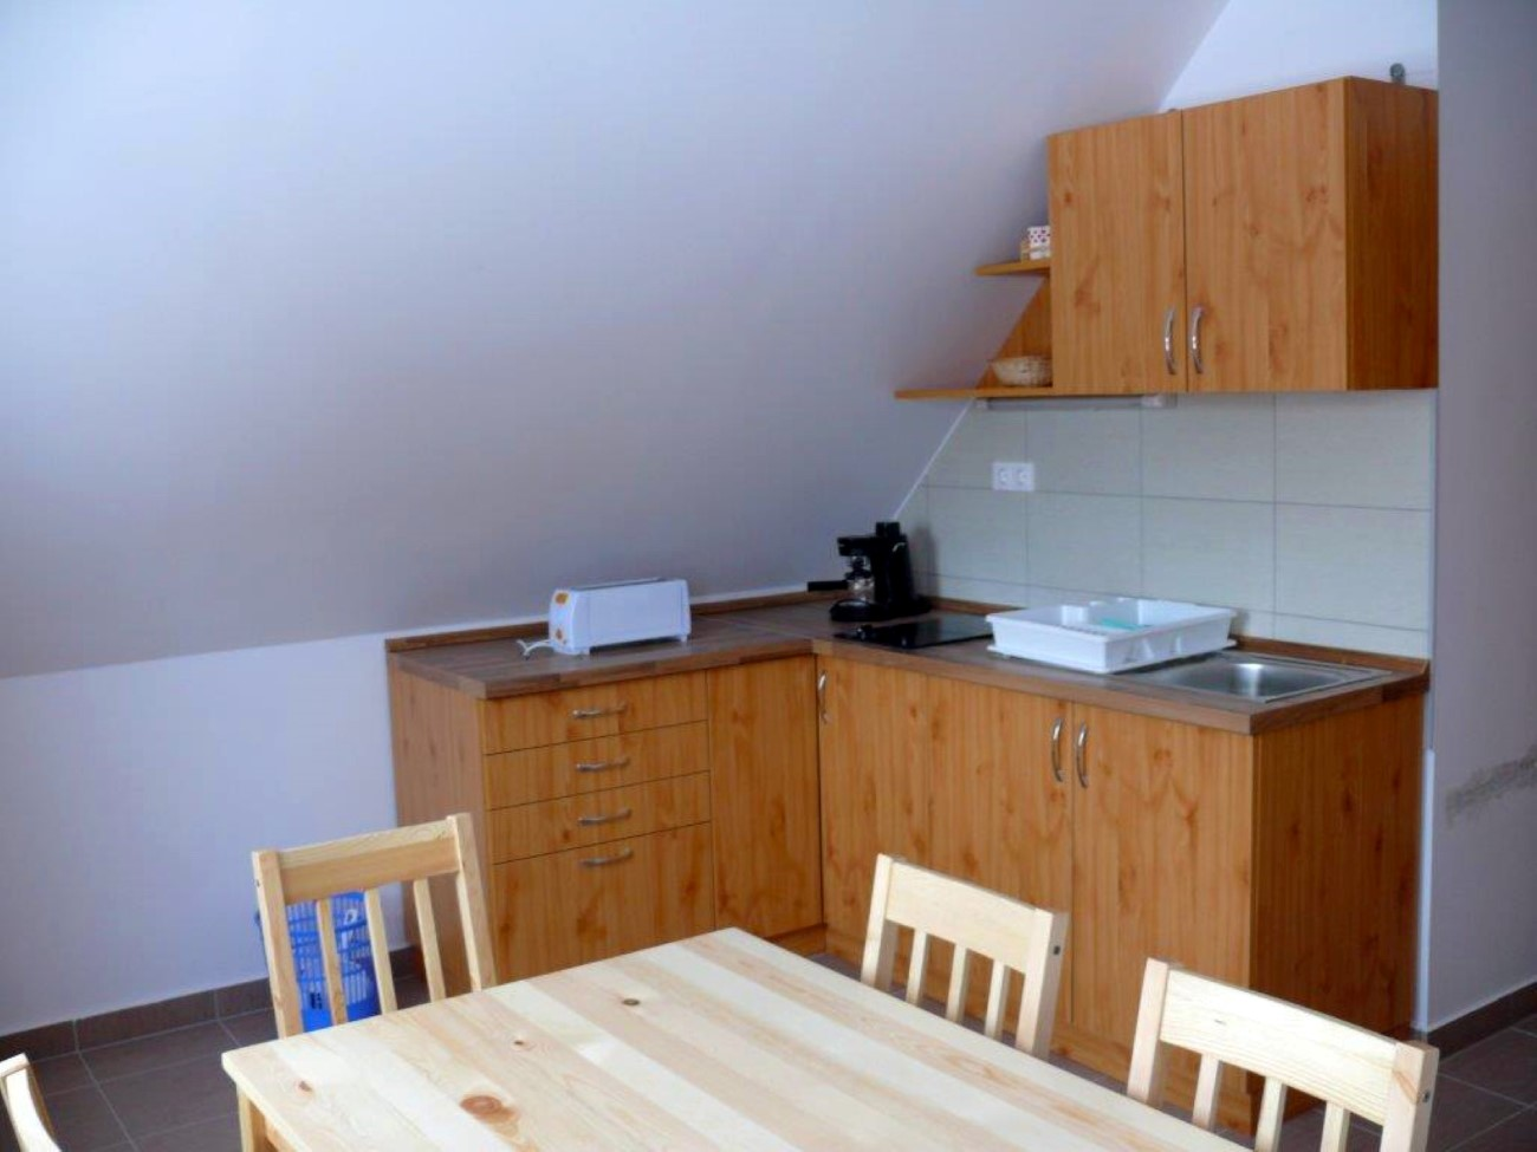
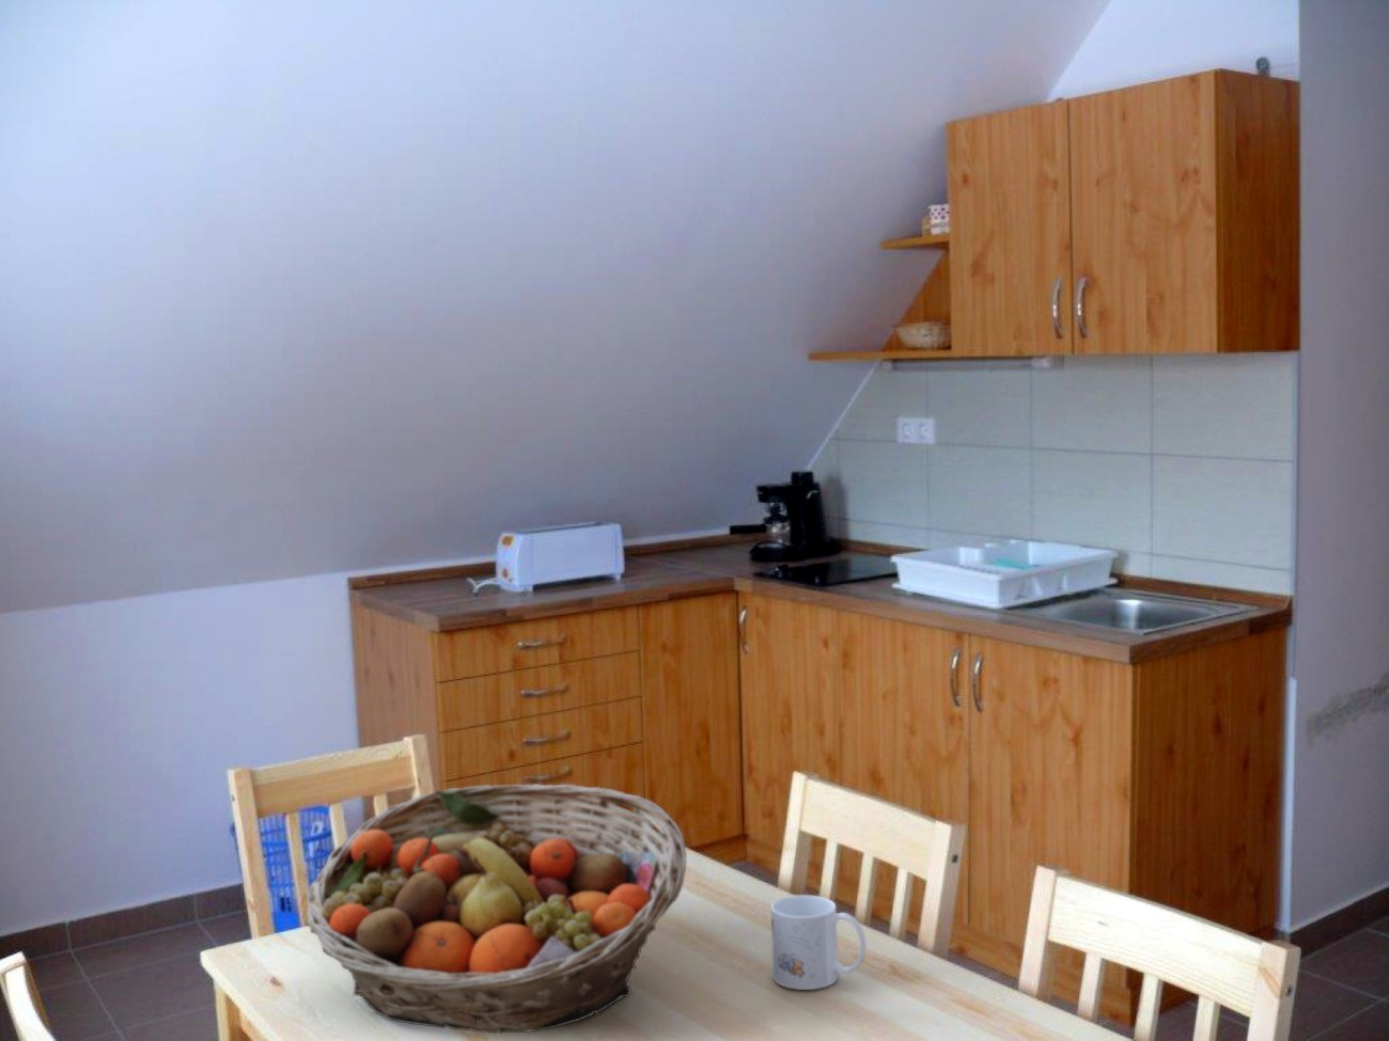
+ mug [770,893,867,991]
+ fruit basket [304,783,687,1034]
